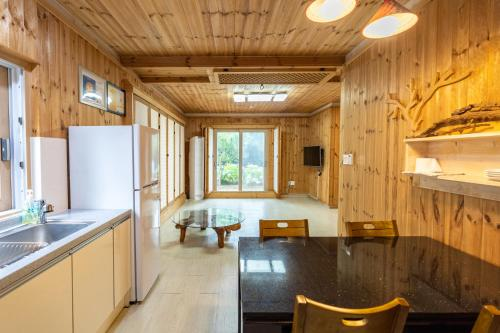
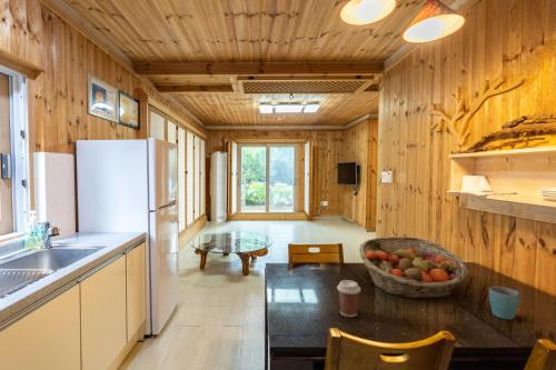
+ fruit basket [358,236,469,300]
+ coffee cup [336,279,361,318]
+ mug [488,286,522,321]
